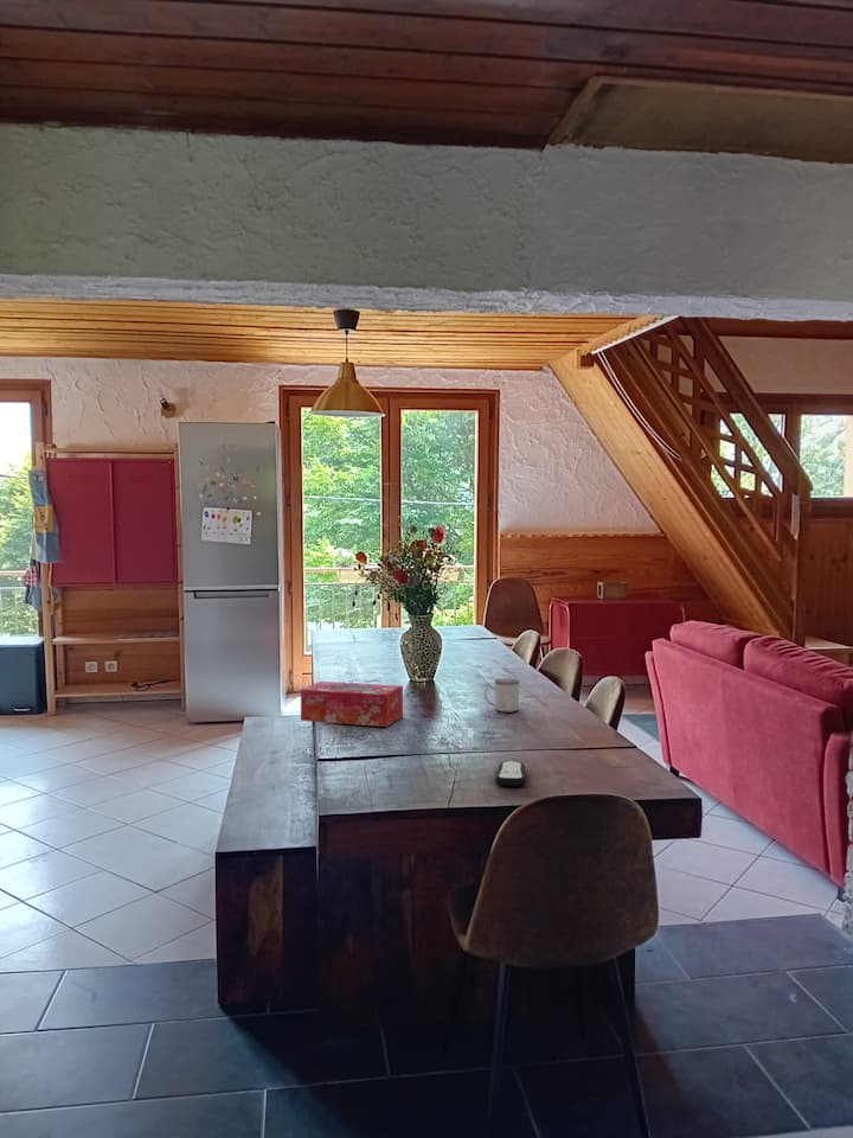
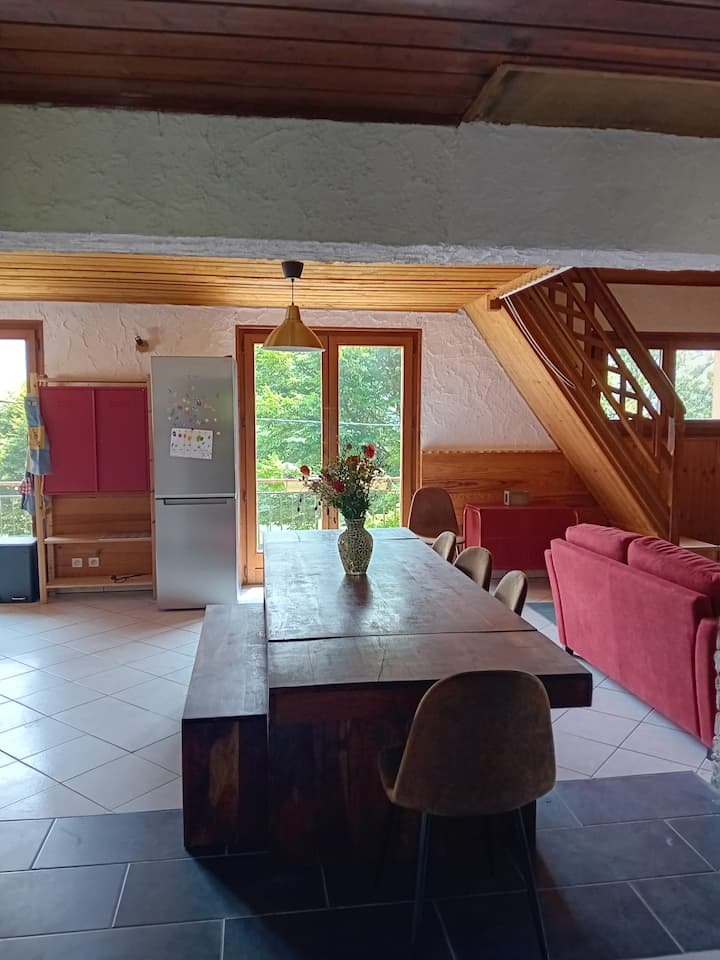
- remote control [494,760,527,787]
- tissue box [300,680,404,728]
- mug [482,678,521,714]
